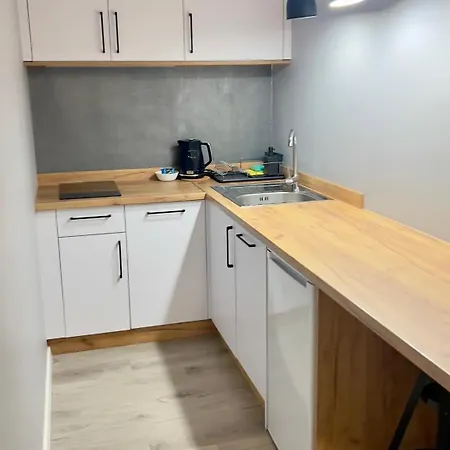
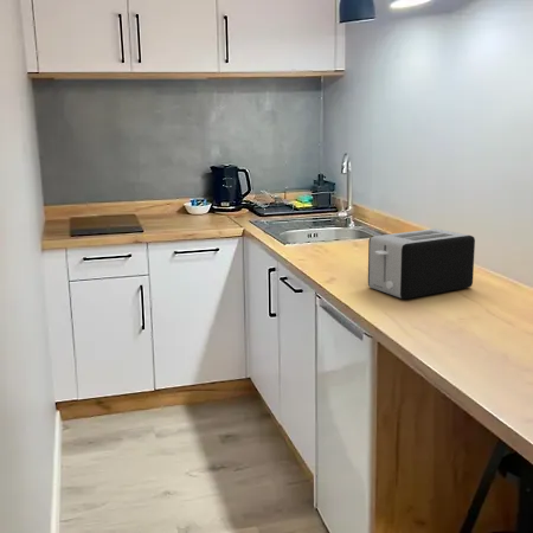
+ toaster [367,227,476,300]
